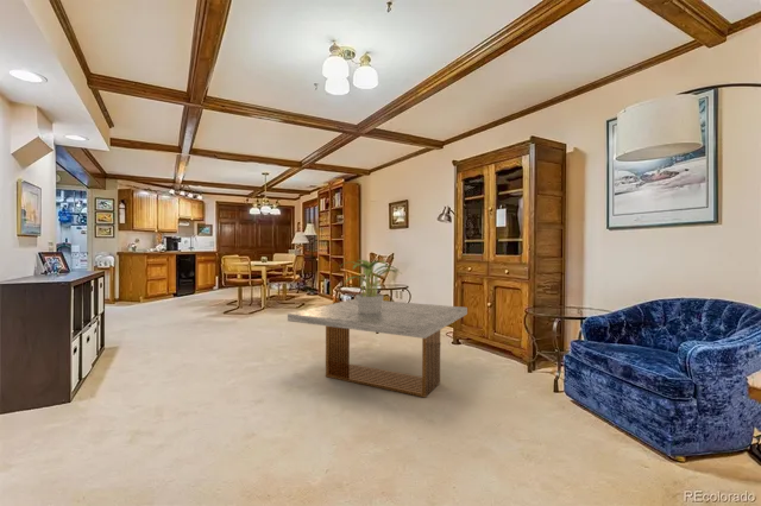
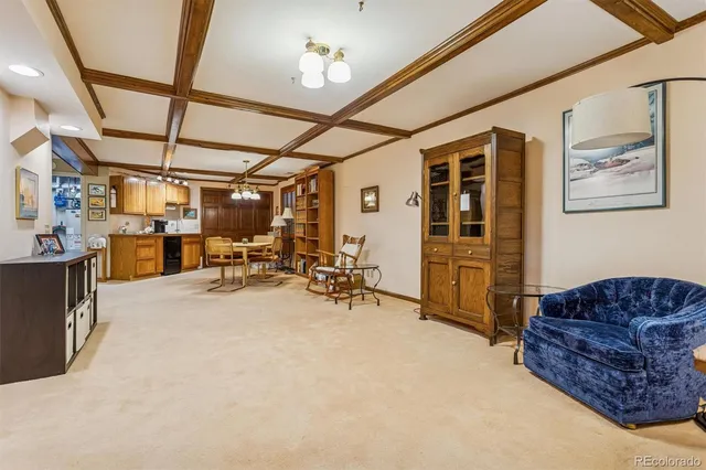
- coffee table [287,298,468,399]
- potted plant [339,259,402,312]
